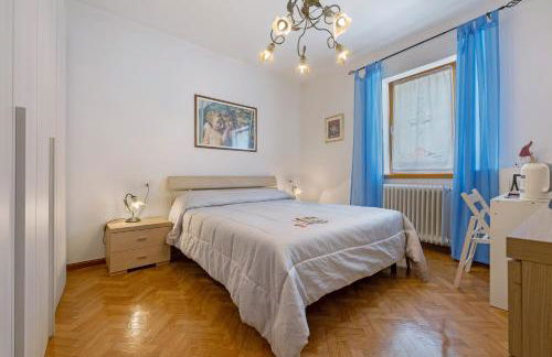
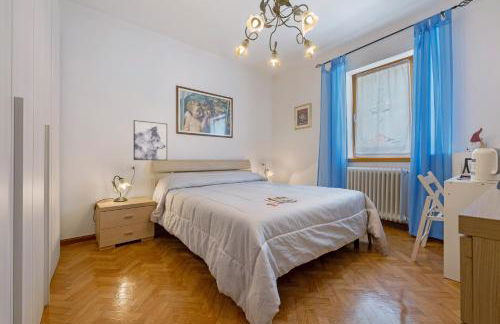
+ wall art [133,119,168,161]
